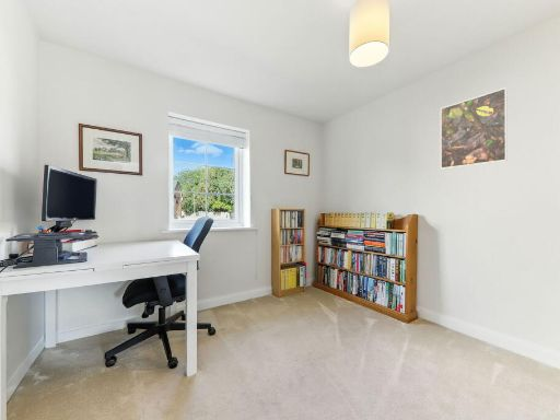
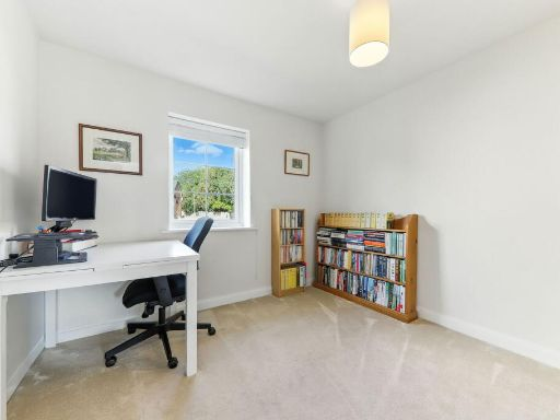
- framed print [440,86,509,170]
